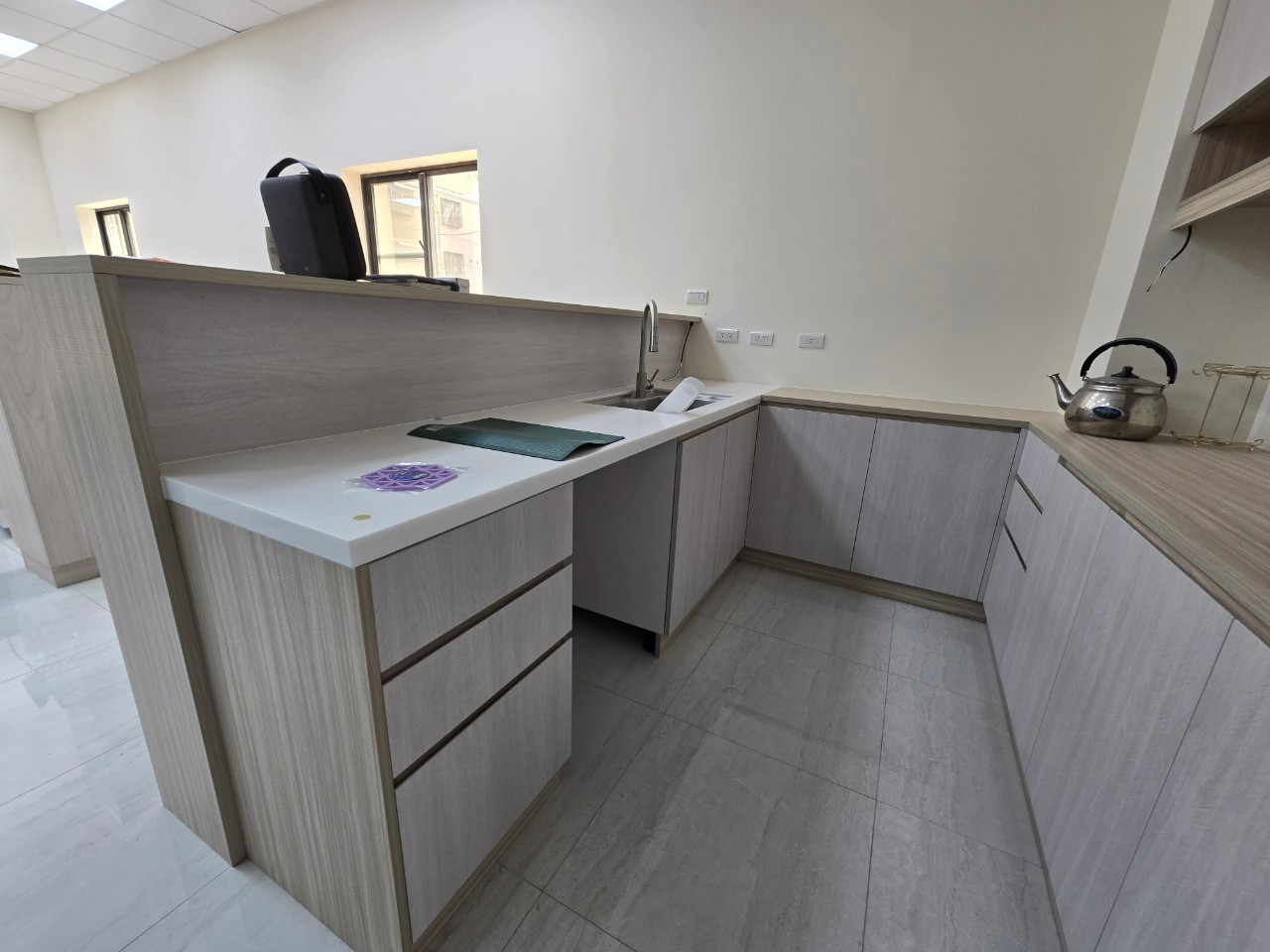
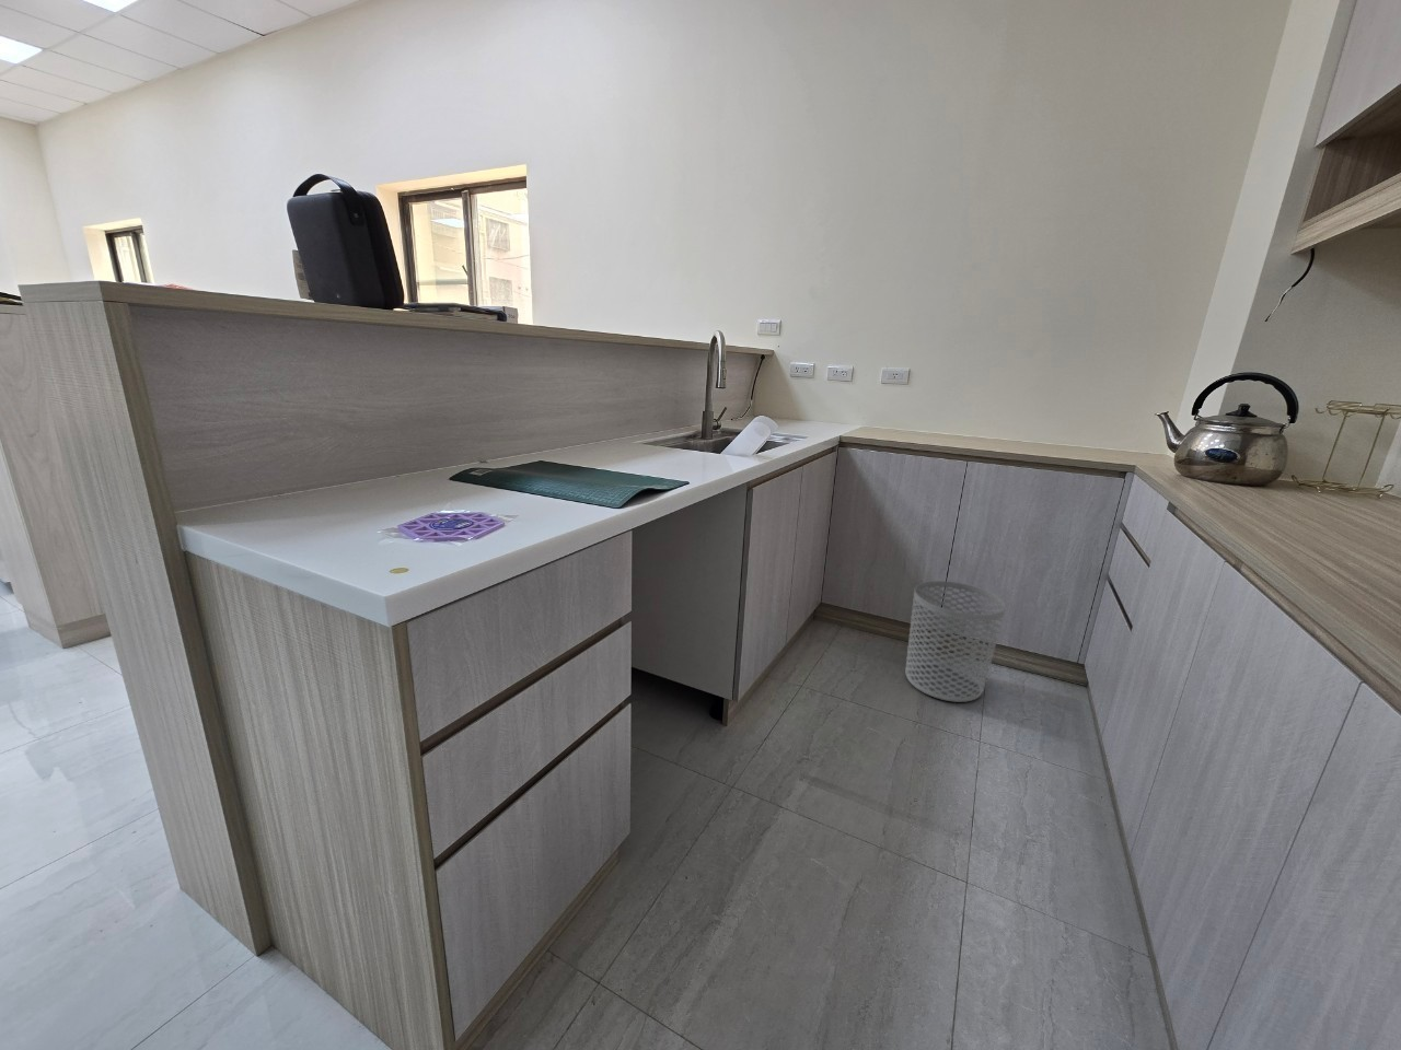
+ waste bin [905,580,1007,704]
